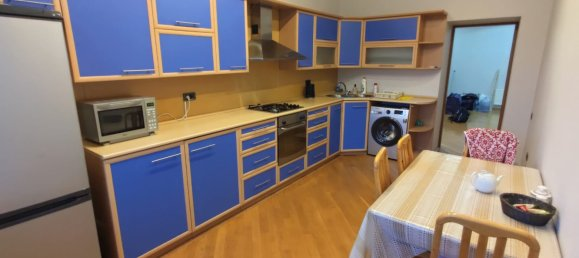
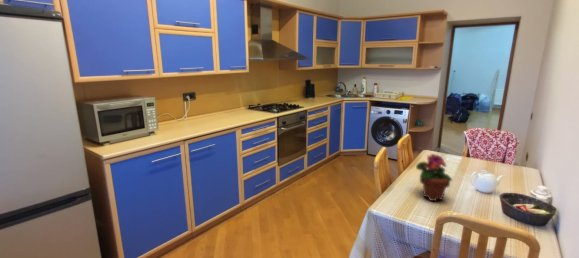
+ potted flower [415,153,453,202]
